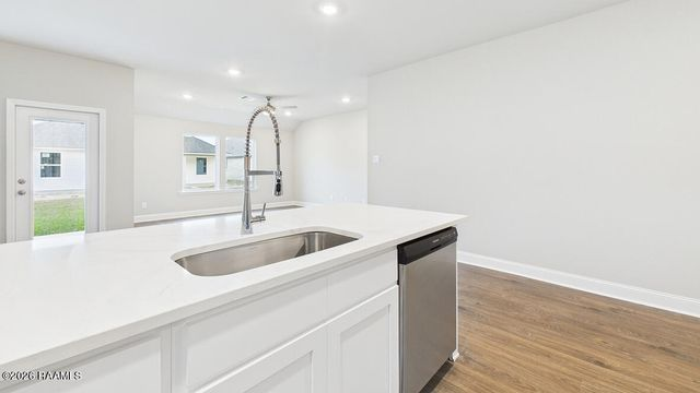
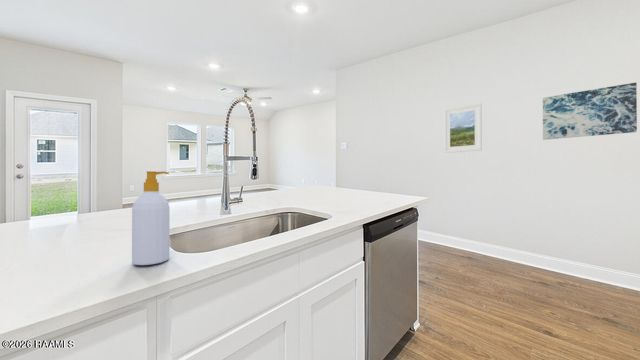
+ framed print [443,102,483,154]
+ wall art [542,82,638,141]
+ soap bottle [131,170,171,266]
